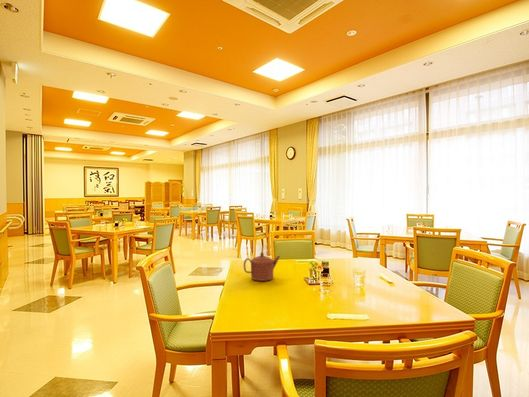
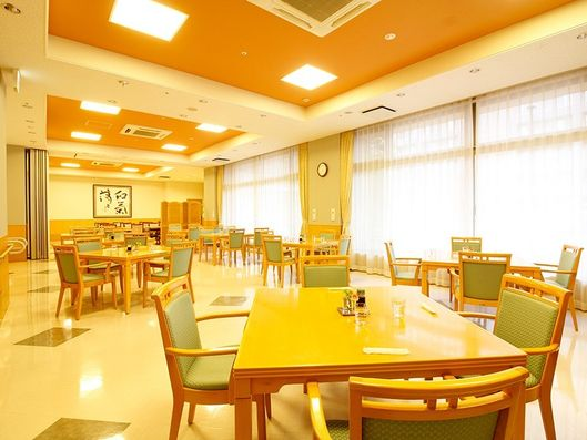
- teapot [243,251,281,282]
